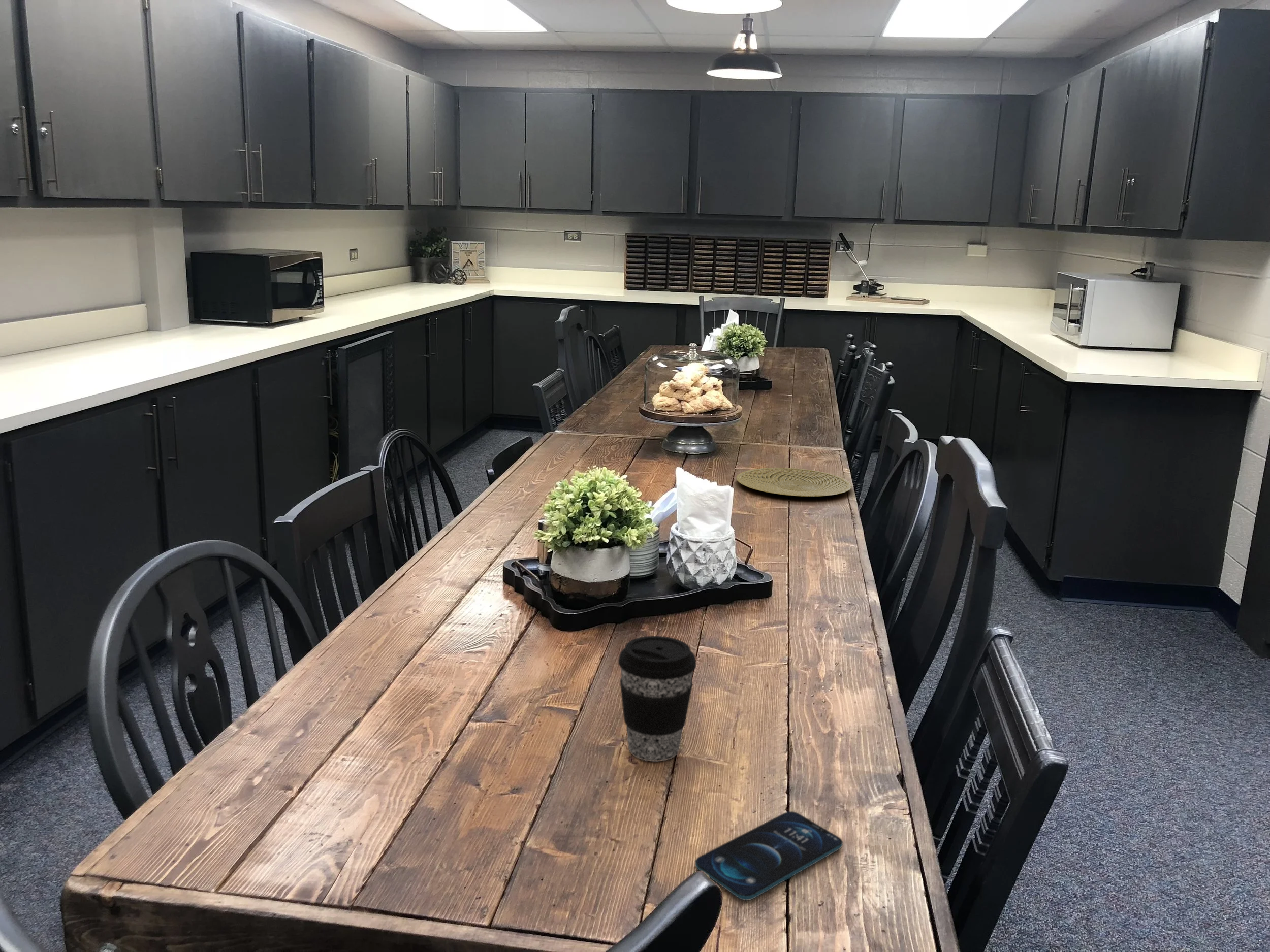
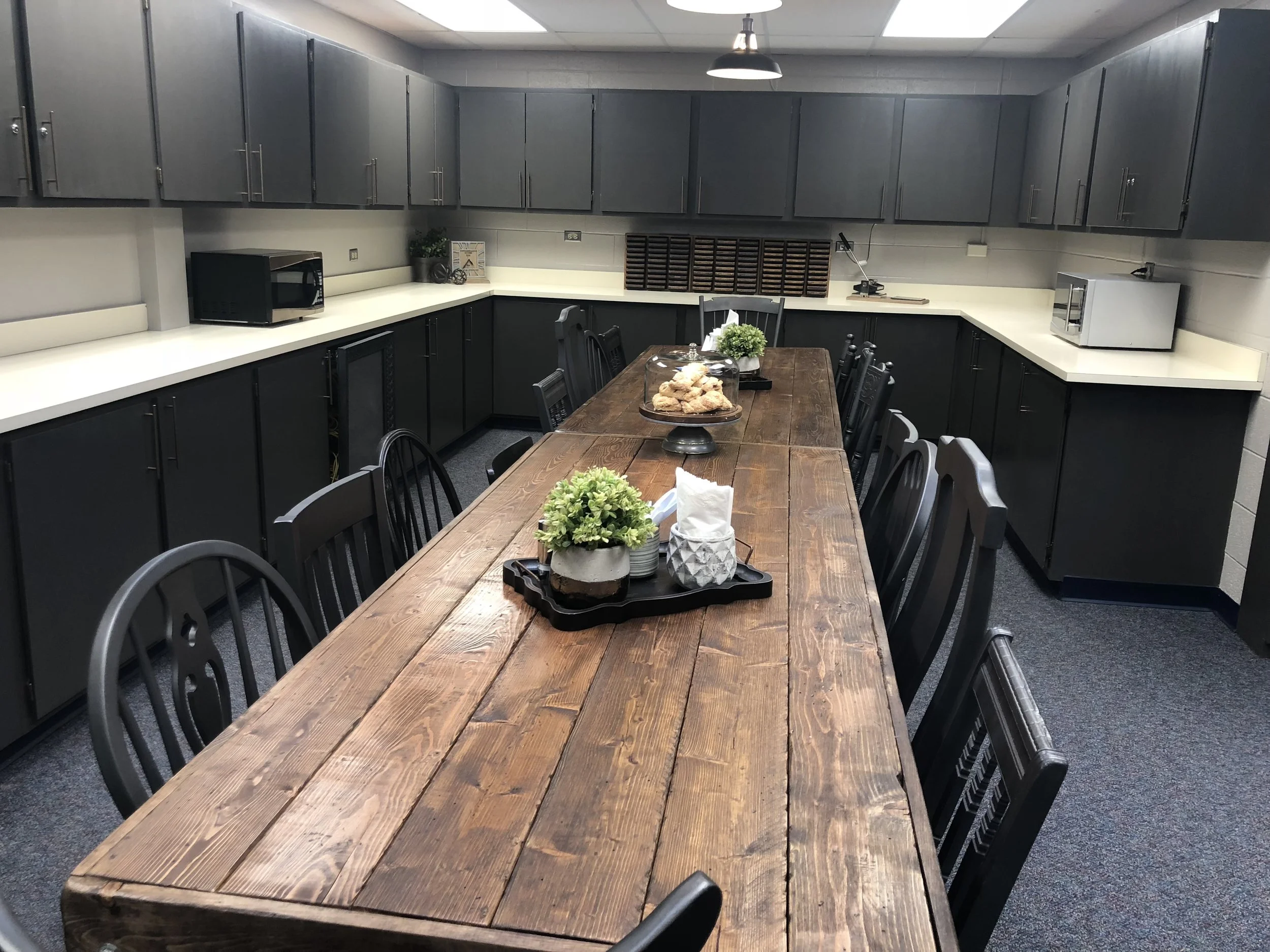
- smartphone [694,811,843,901]
- plate [736,467,852,497]
- coffee cup [618,635,697,762]
